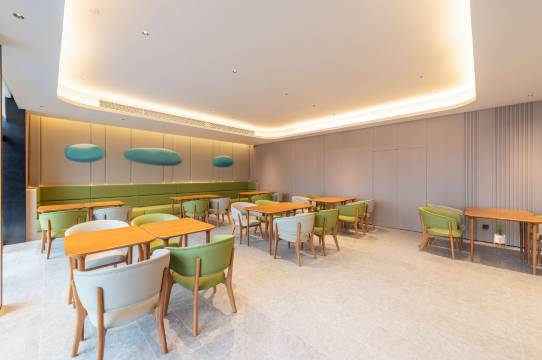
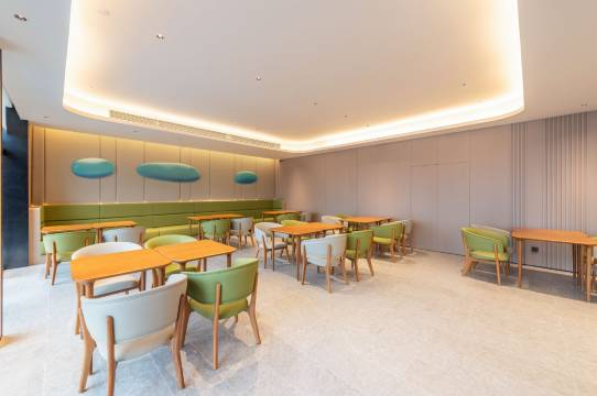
- house plant [489,219,509,248]
